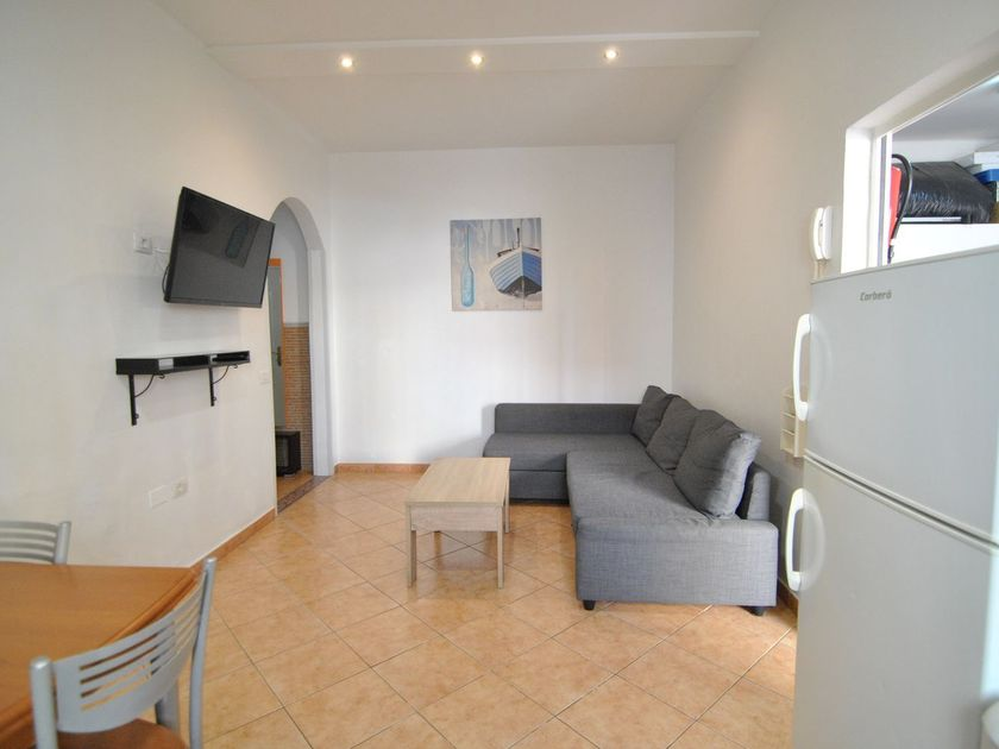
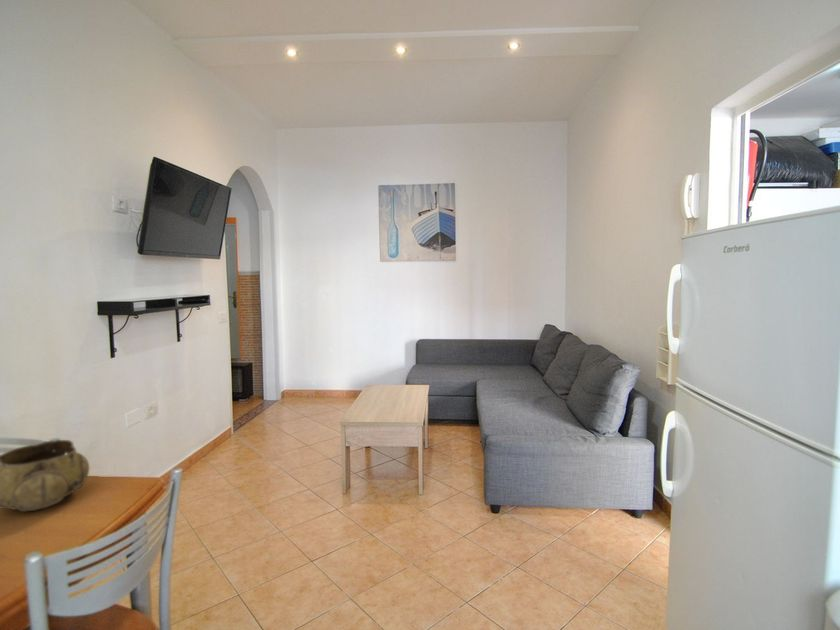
+ decorative bowl [0,439,91,513]
